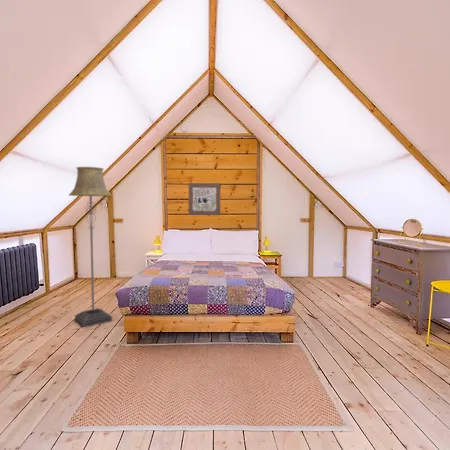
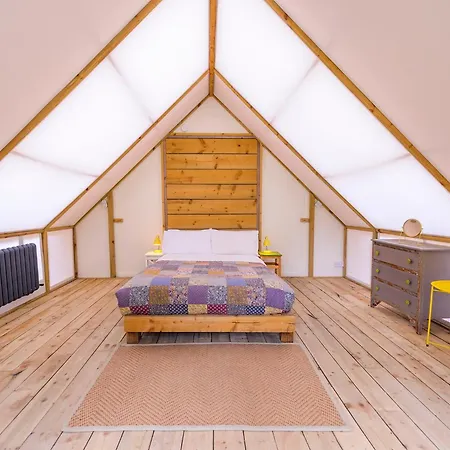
- wall art [188,182,221,216]
- floor lamp [68,166,113,328]
